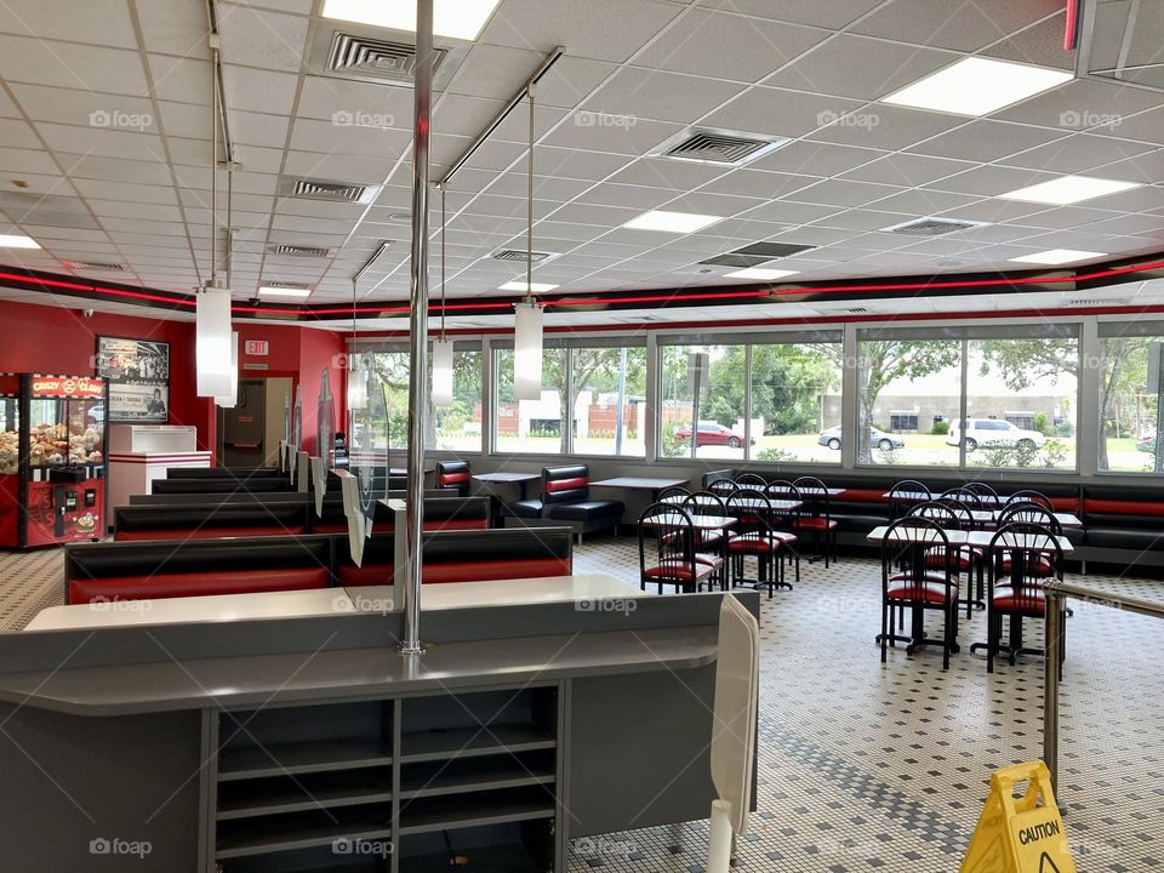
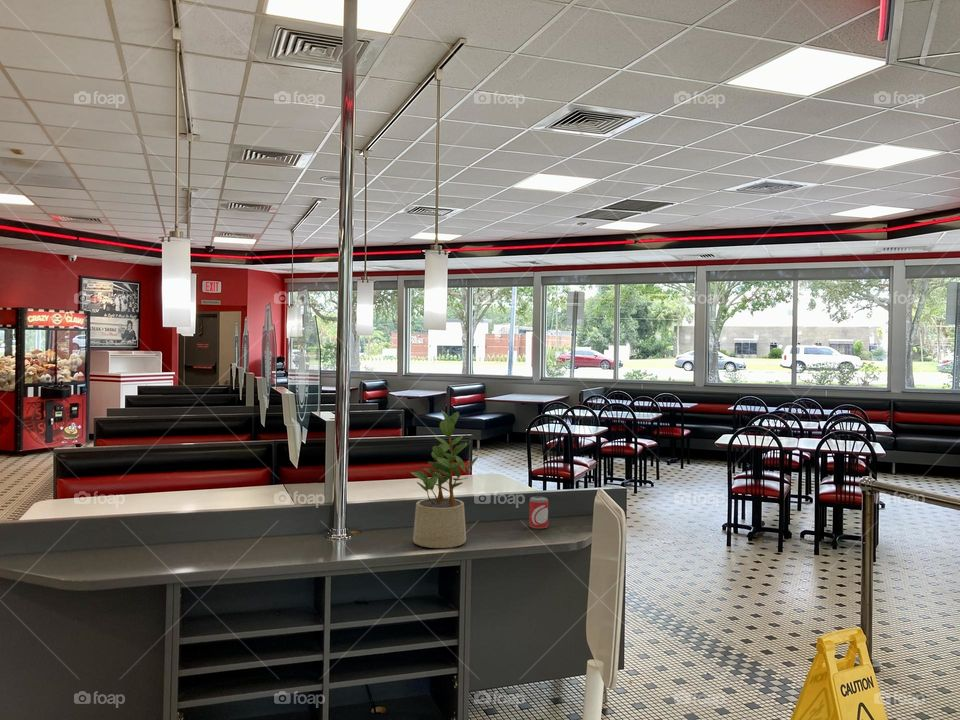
+ beer can [528,495,549,530]
+ potted plant [410,410,479,549]
